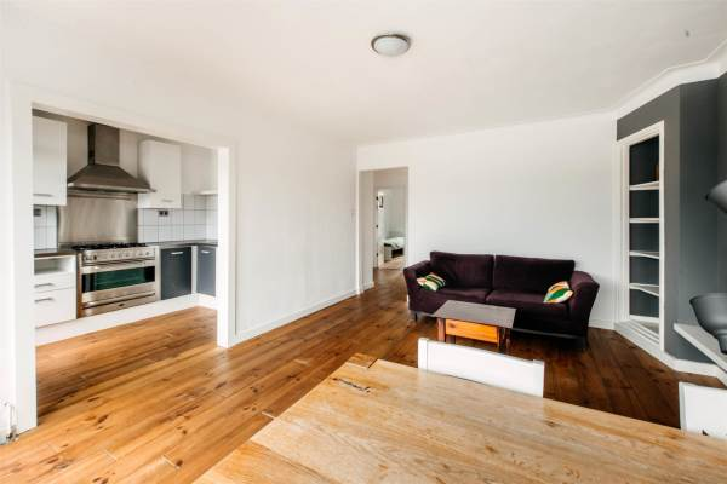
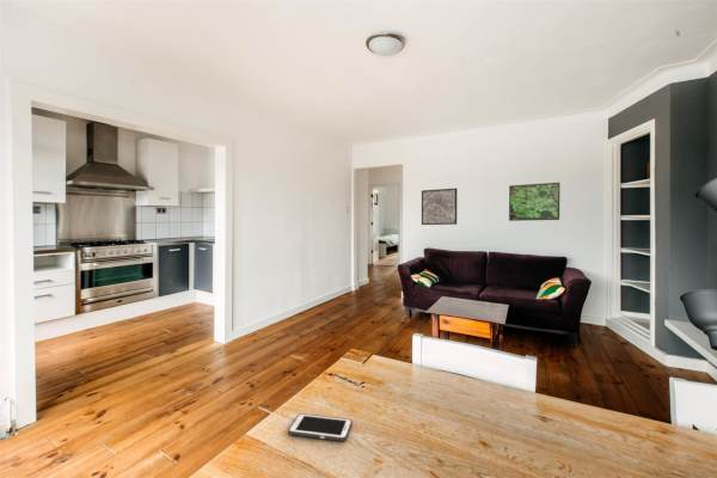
+ wall art [421,188,459,226]
+ cell phone [287,412,354,442]
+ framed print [508,182,560,222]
